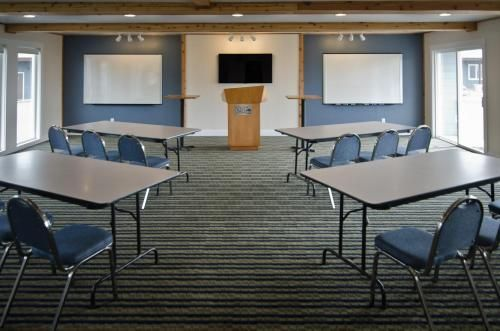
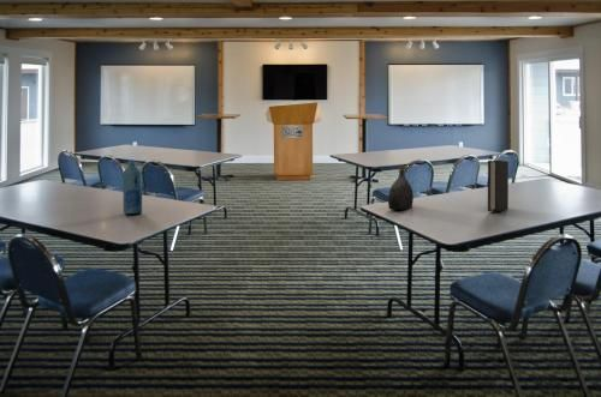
+ bottle [121,160,143,215]
+ binder [487,160,510,212]
+ water jug [387,166,415,211]
